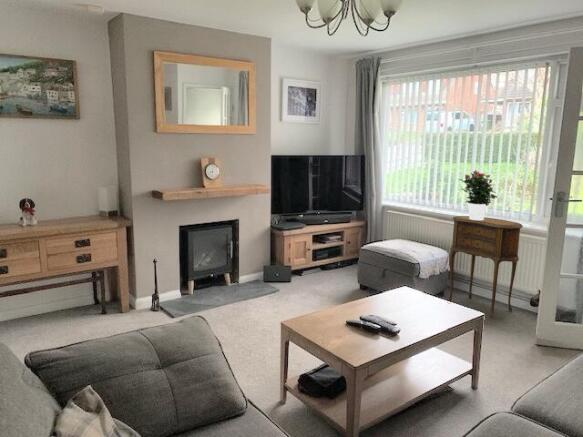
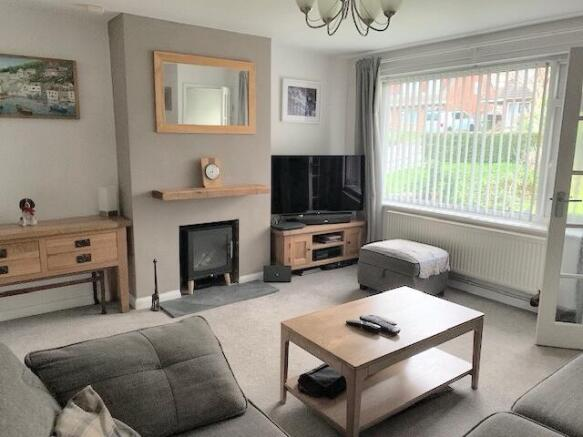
- potted flower [459,169,499,220]
- side table [447,215,524,319]
